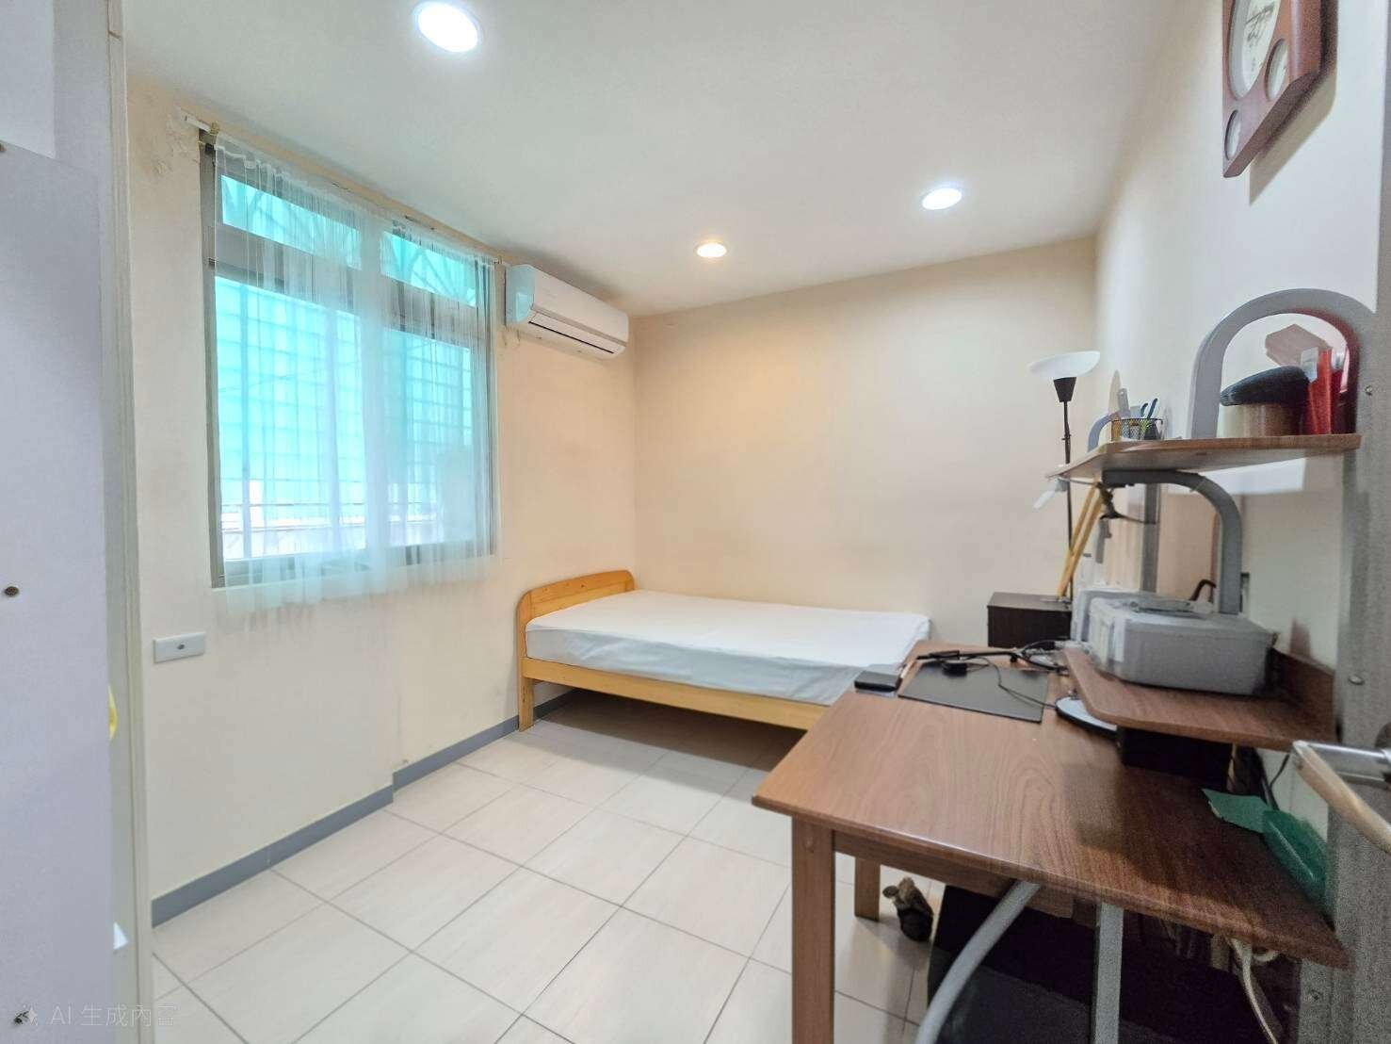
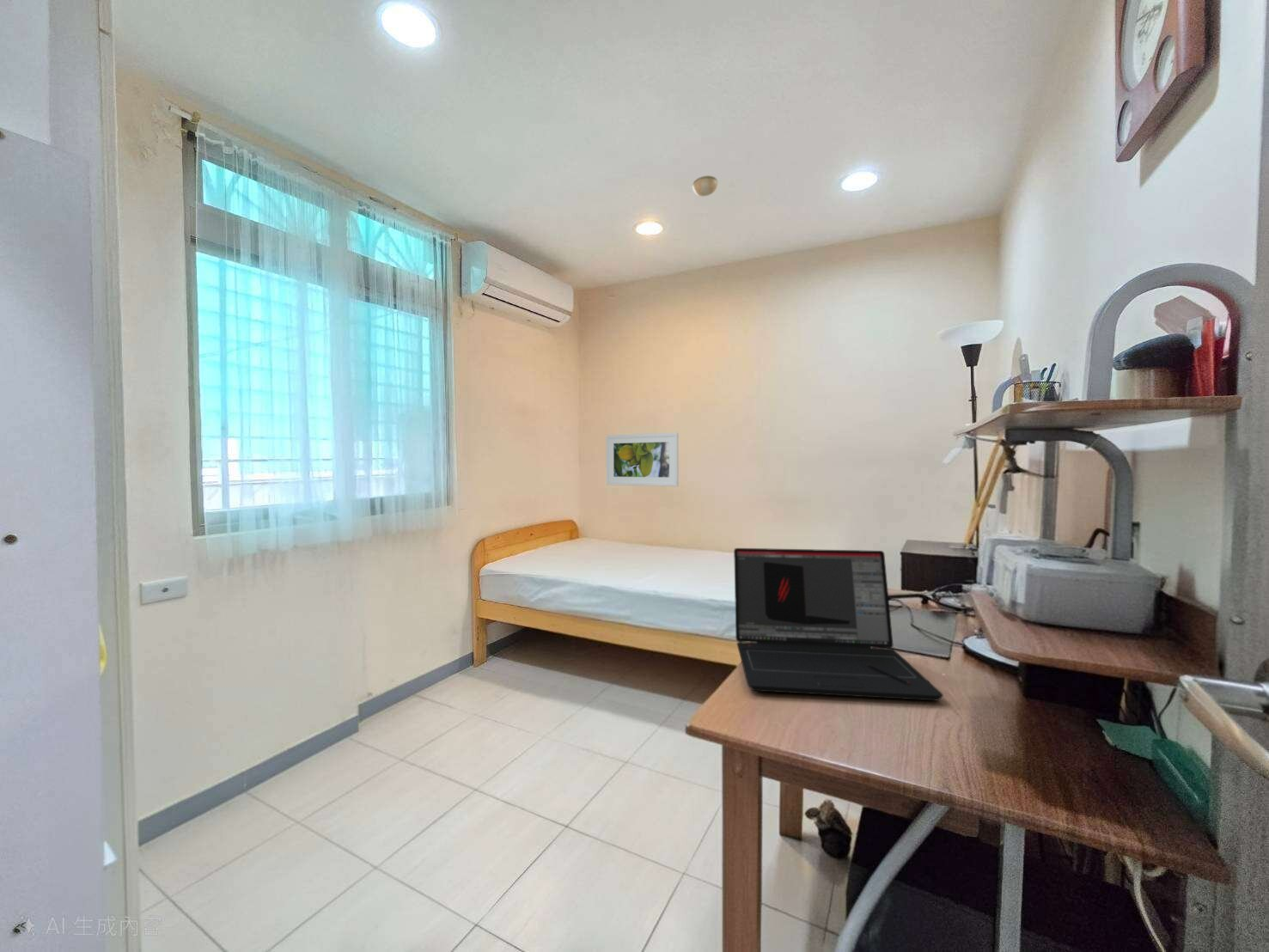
+ laptop [733,547,944,702]
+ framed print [606,432,679,487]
+ smoke detector [692,175,718,198]
